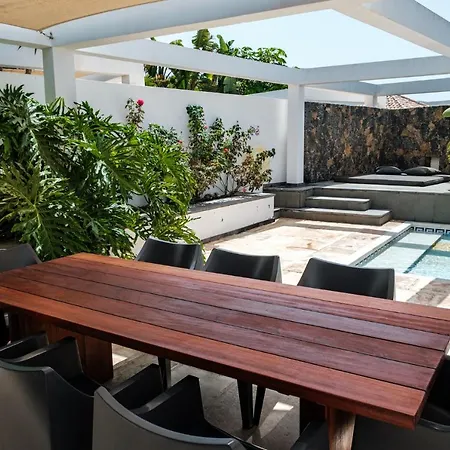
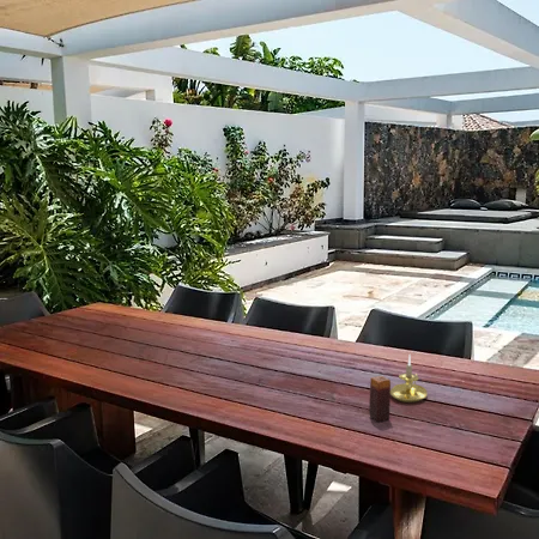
+ candle [368,375,392,423]
+ candle holder [390,353,429,404]
